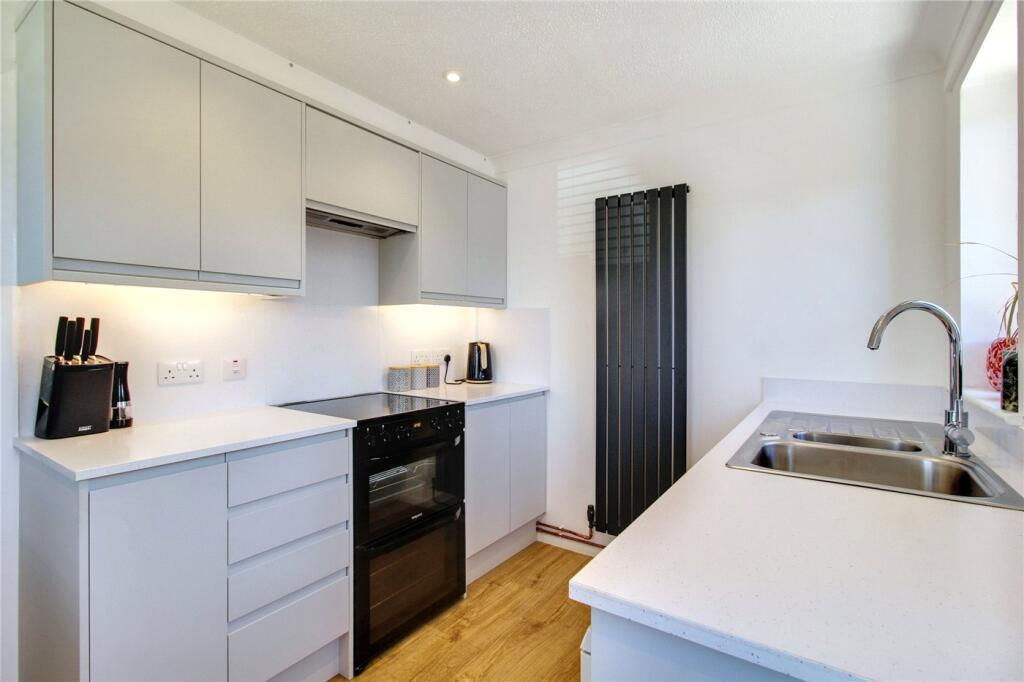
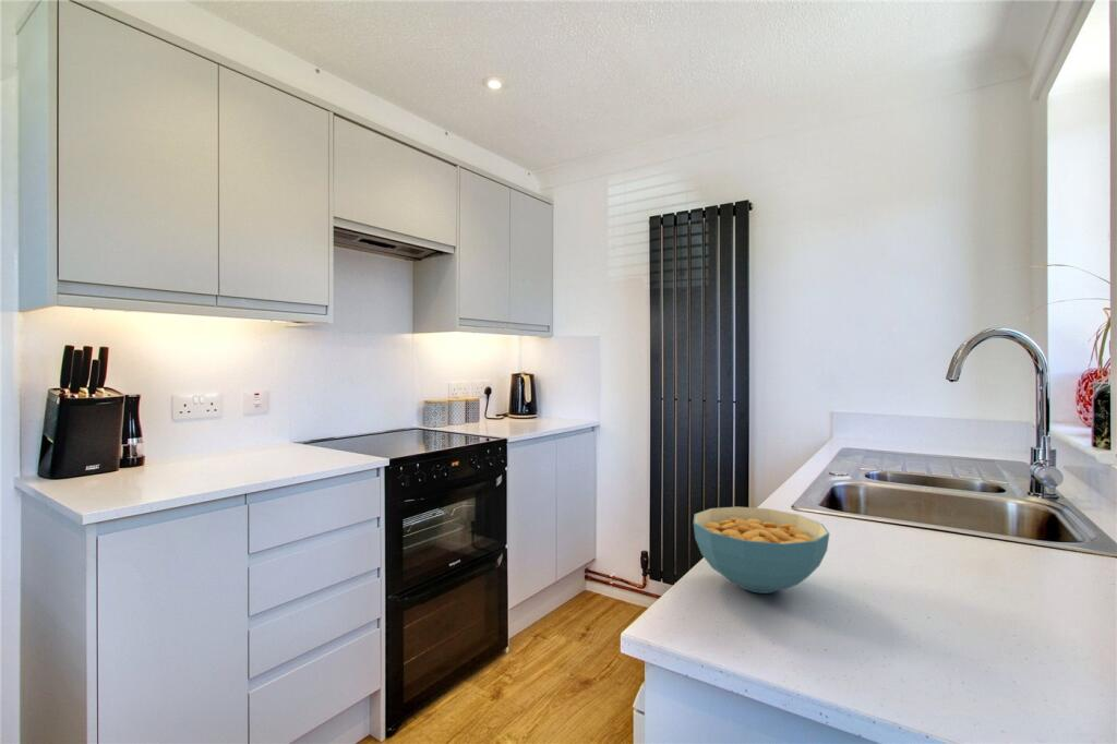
+ cereal bowl [693,506,830,595]
